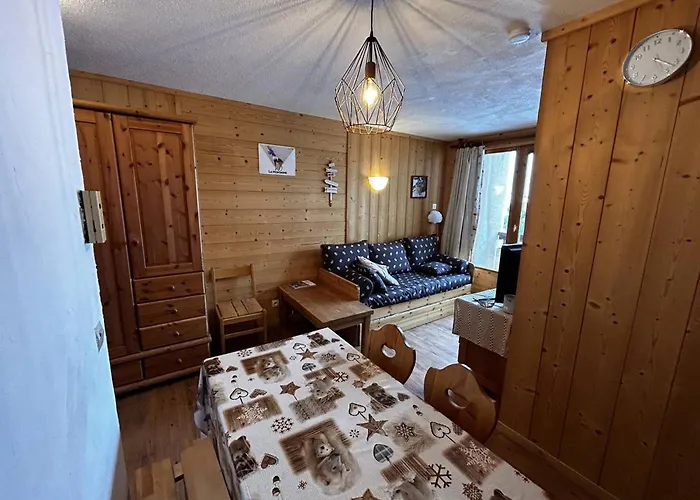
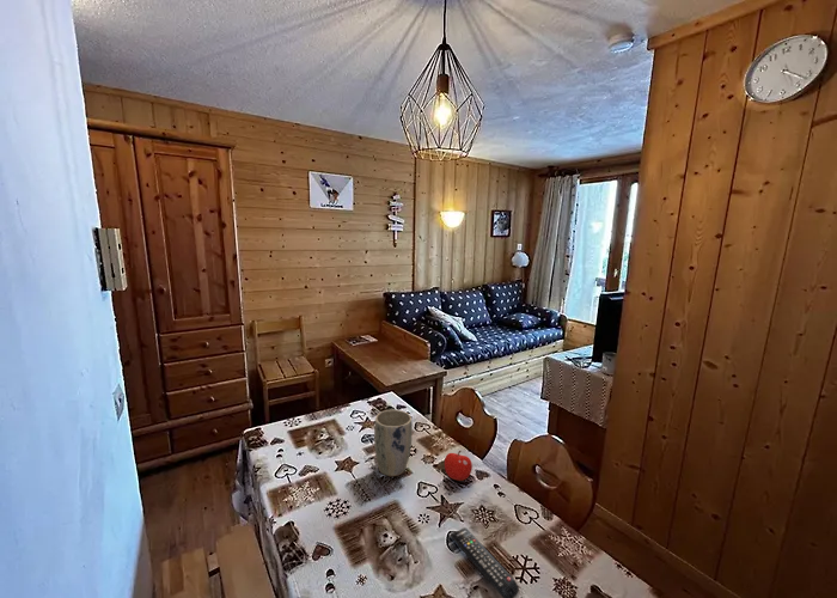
+ remote control [450,527,519,598]
+ plant pot [373,409,414,477]
+ fruit [444,450,474,482]
